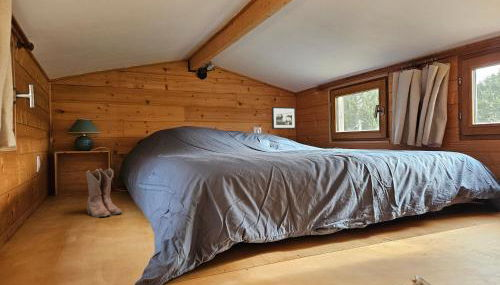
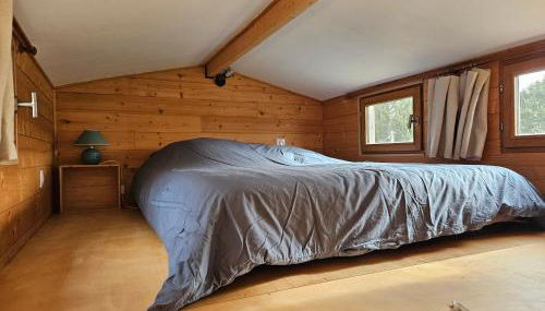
- picture frame [271,106,297,130]
- boots [85,167,123,218]
